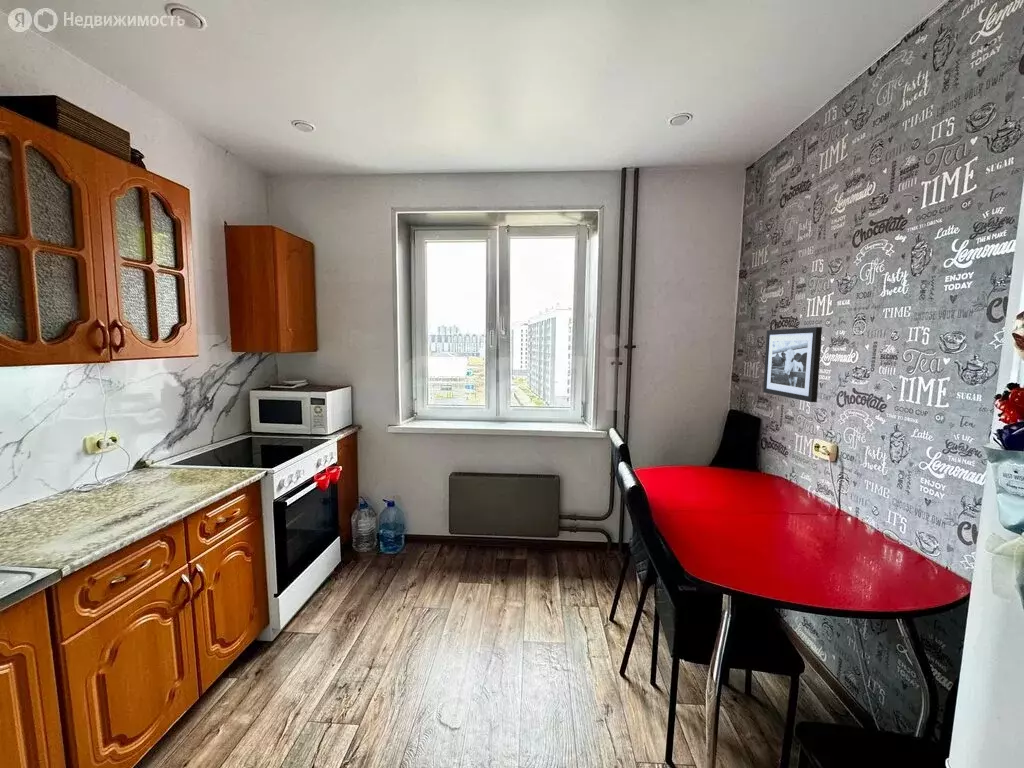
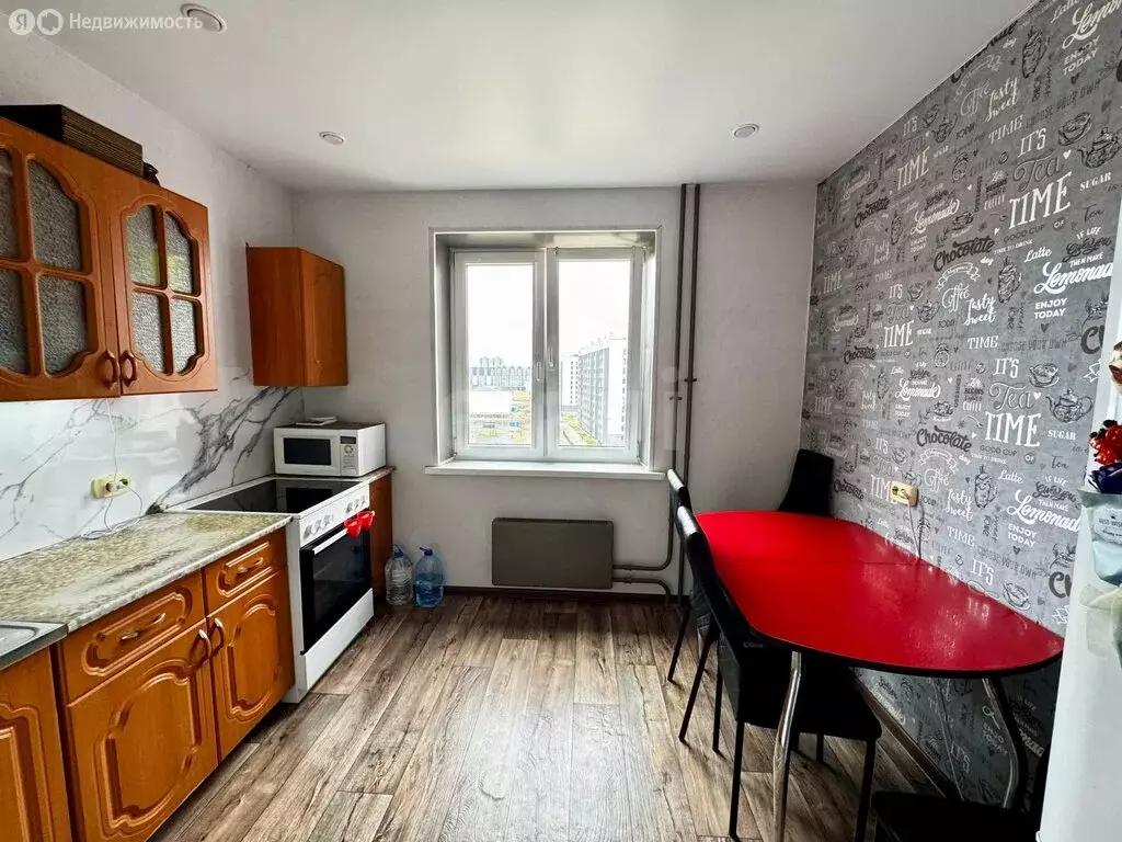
- picture frame [762,326,823,403]
